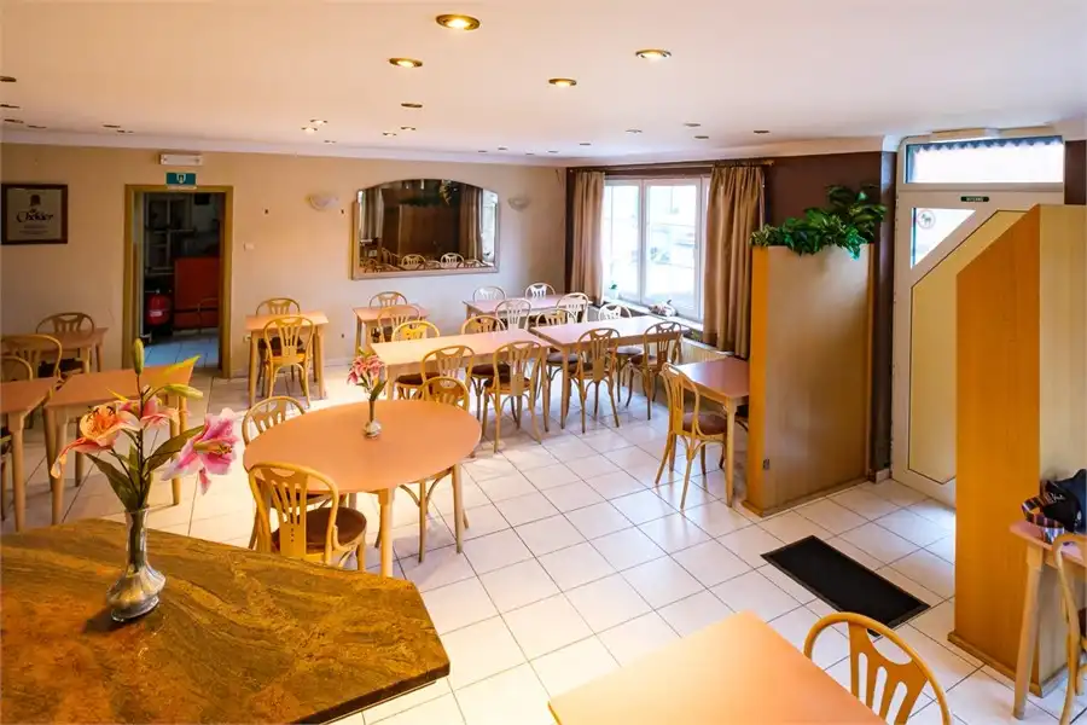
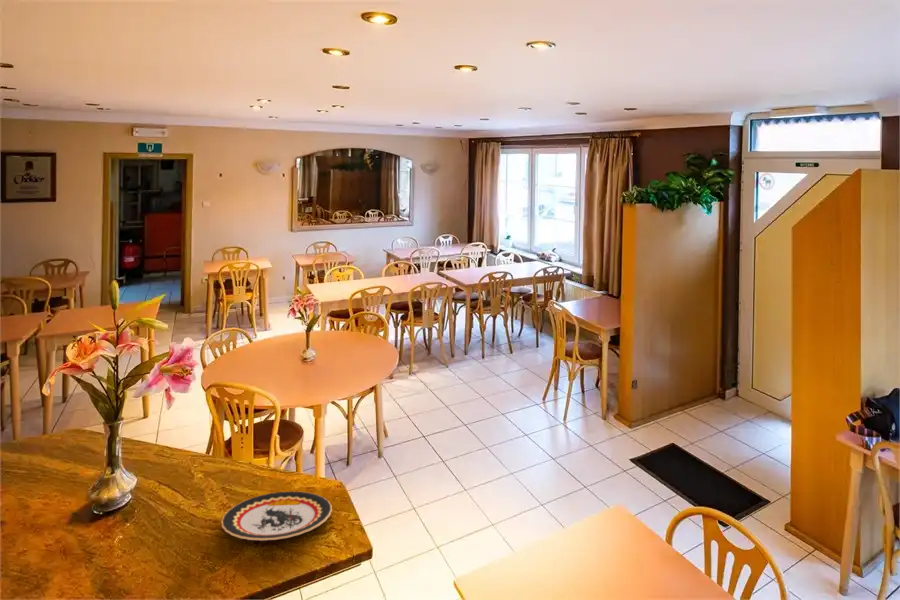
+ plate [220,490,333,541]
